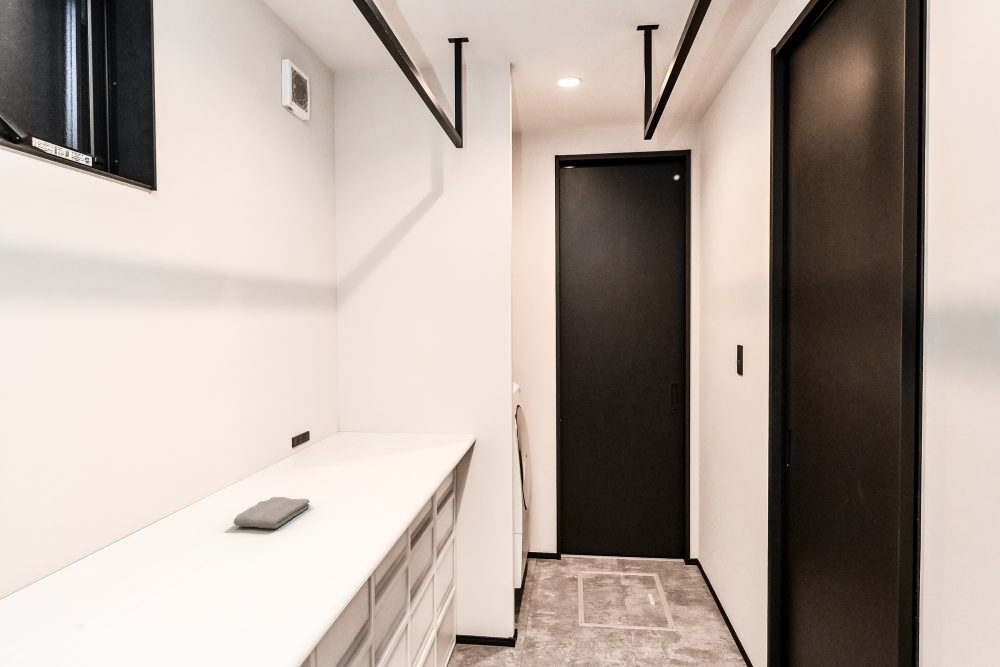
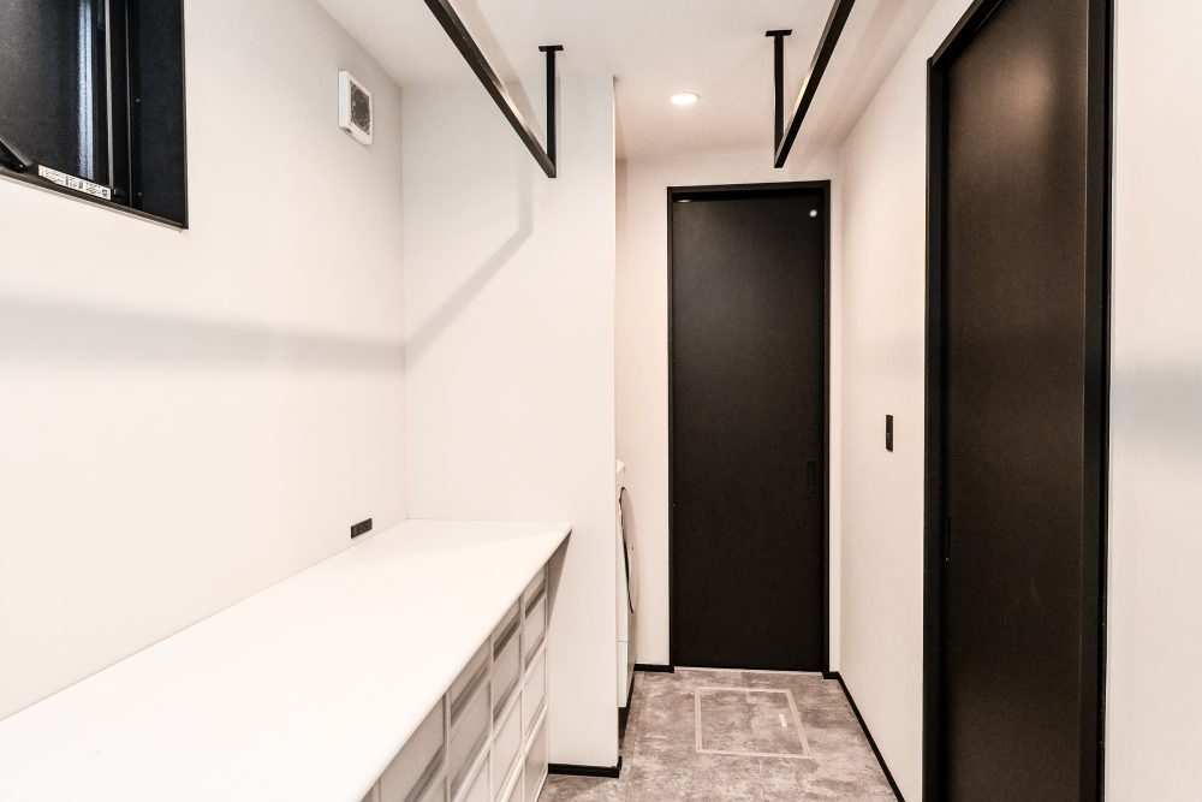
- washcloth [232,496,311,529]
